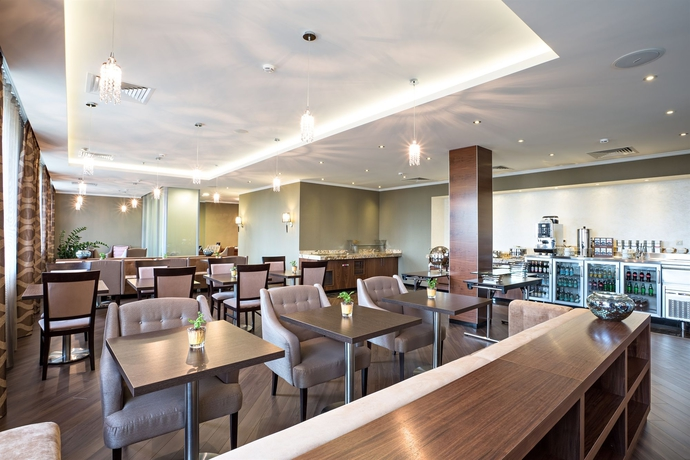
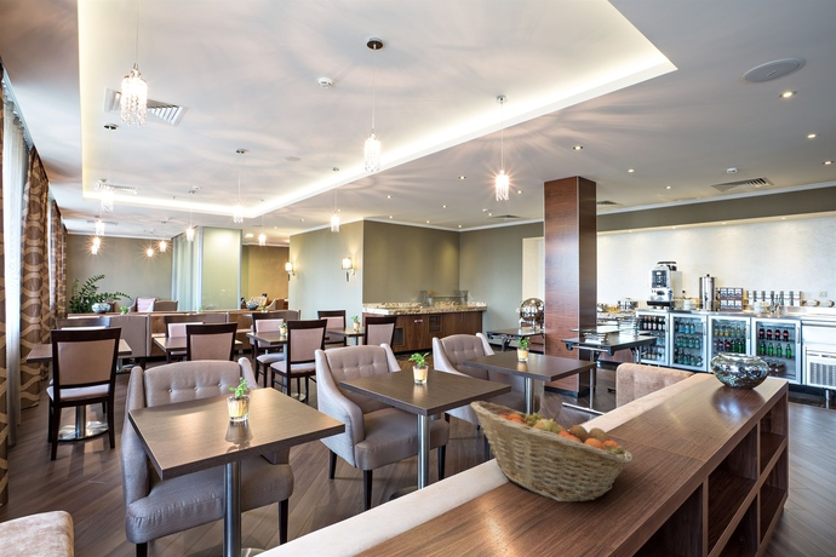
+ fruit basket [469,400,635,503]
